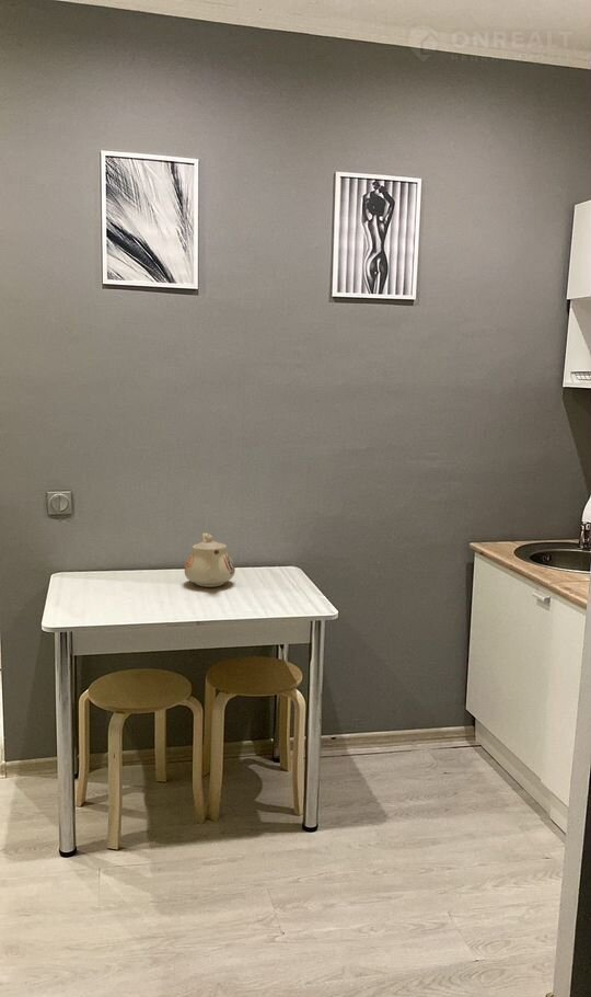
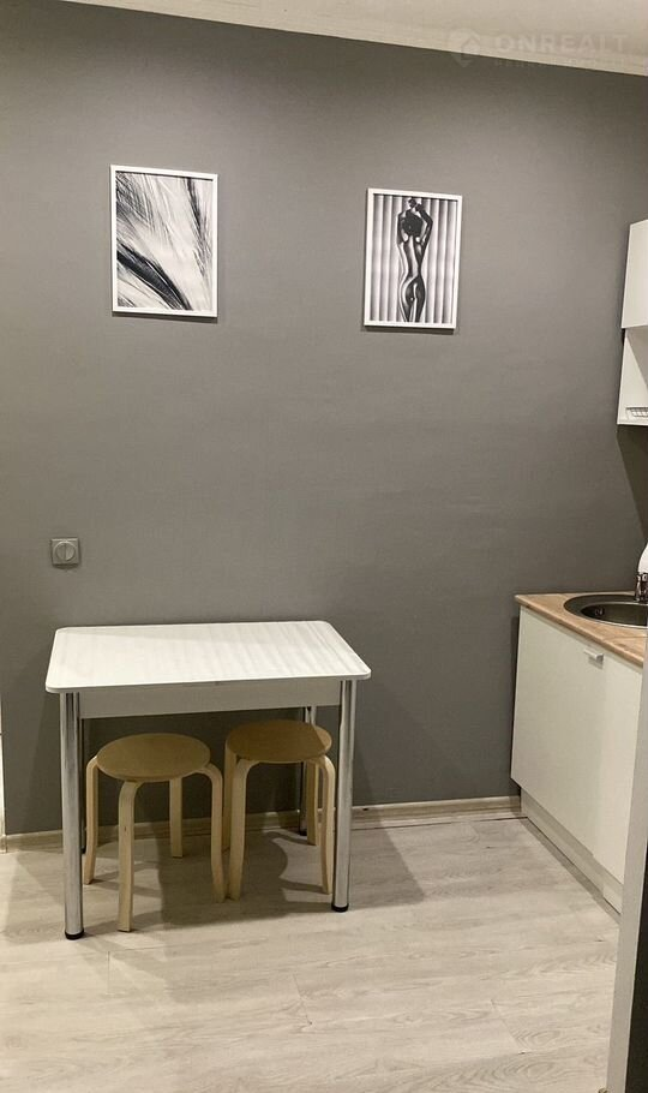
- teapot [184,532,236,588]
